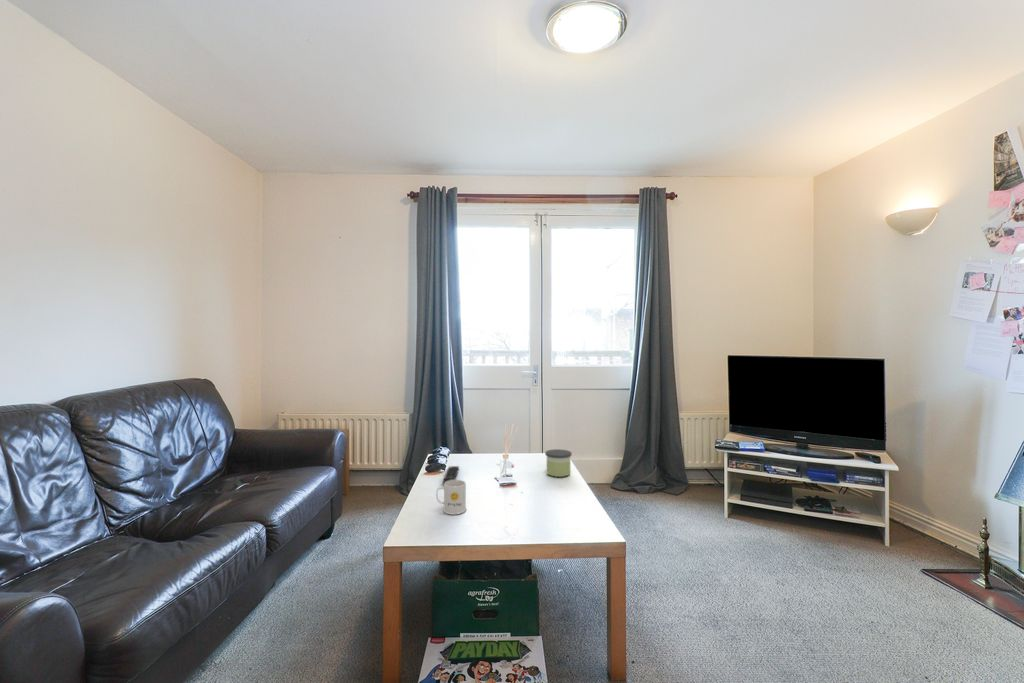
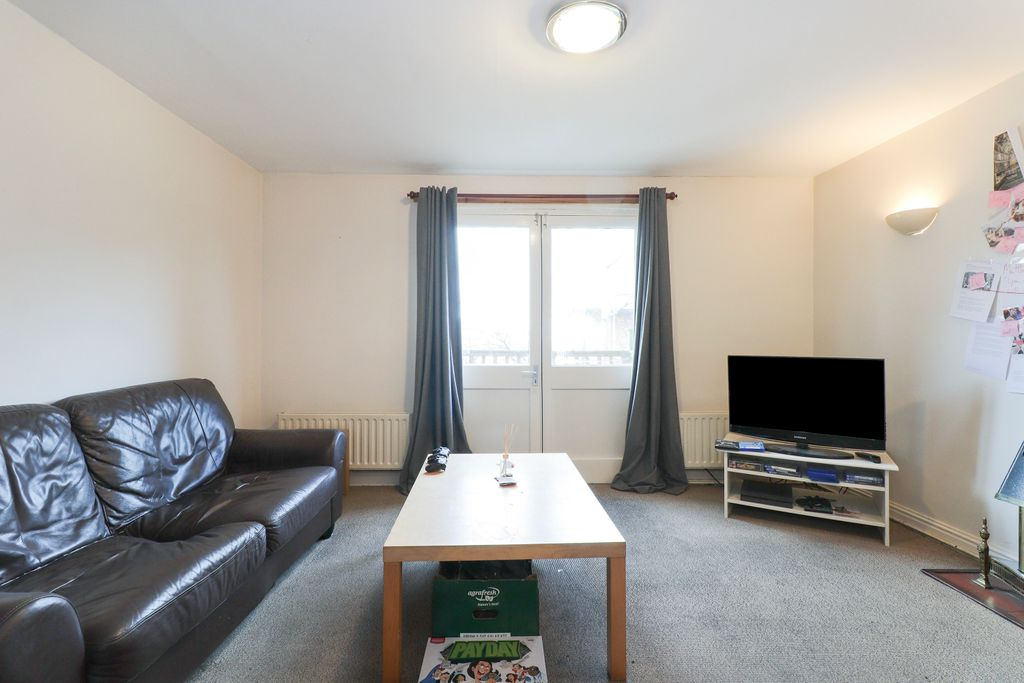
- remote control [442,465,460,484]
- candle [544,448,573,478]
- mug [435,479,467,515]
